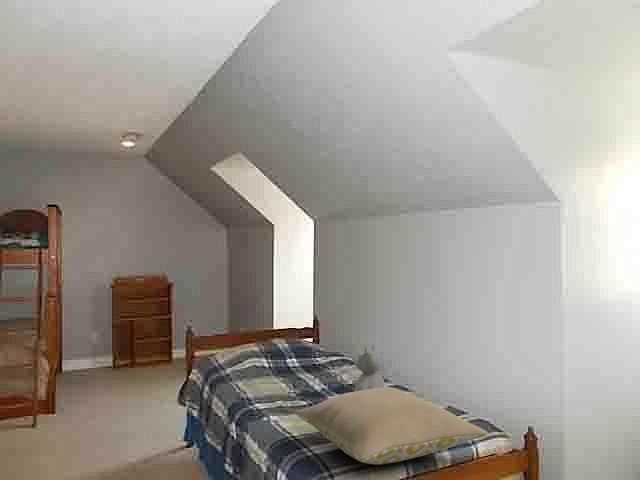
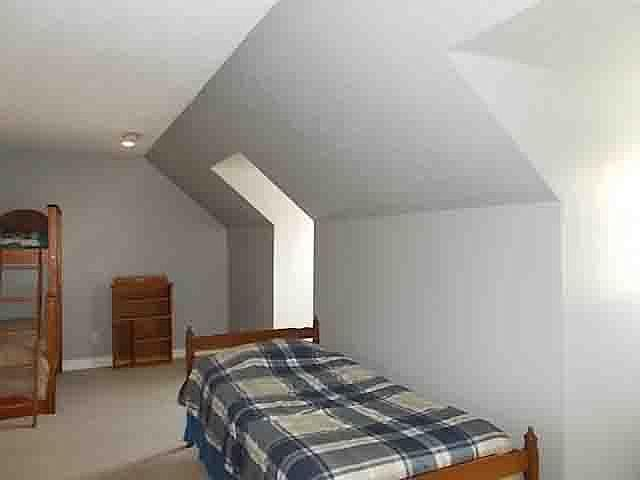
- teddy bear [352,342,386,392]
- pillow [294,386,489,465]
